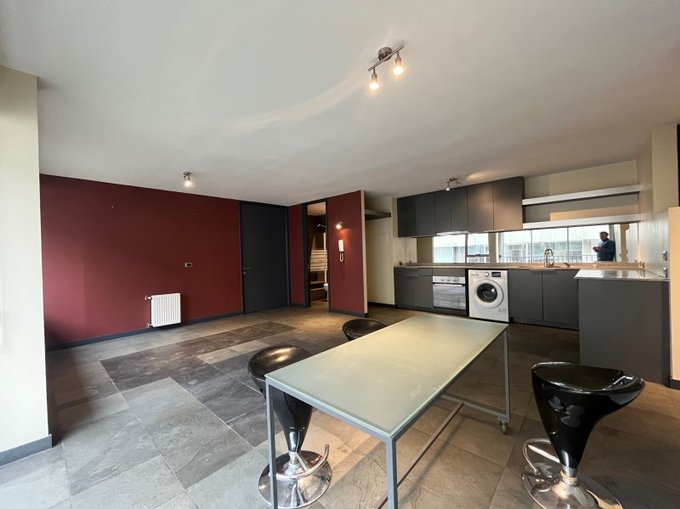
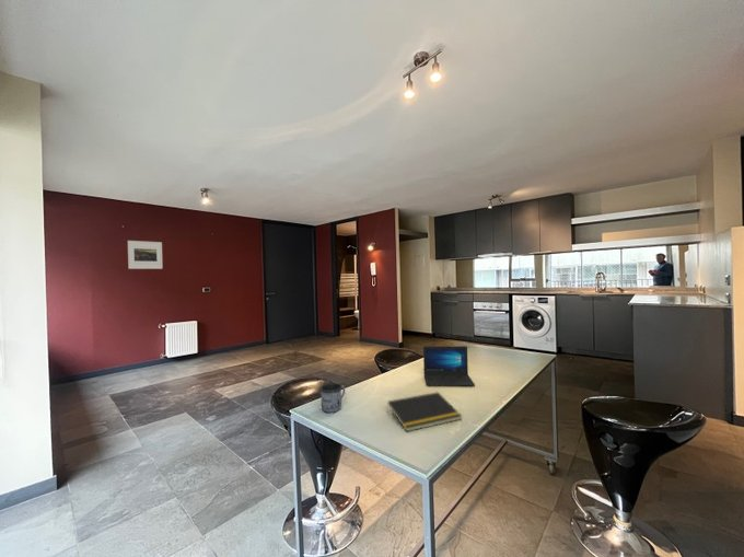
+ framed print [127,240,164,270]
+ notepad [386,391,463,432]
+ mug [318,382,346,414]
+ laptop [422,345,476,387]
